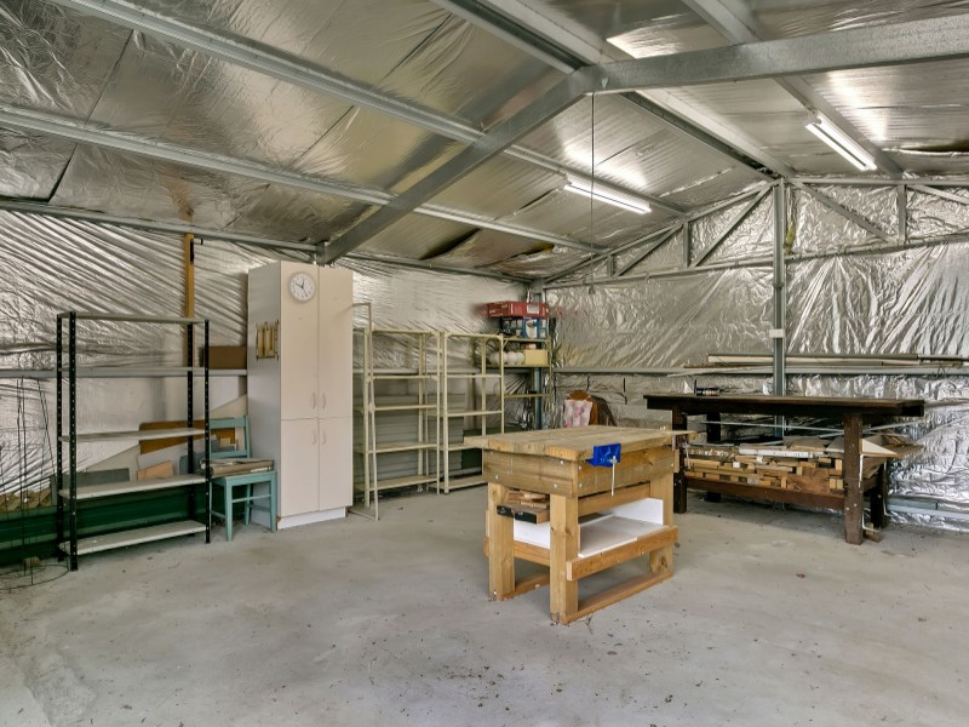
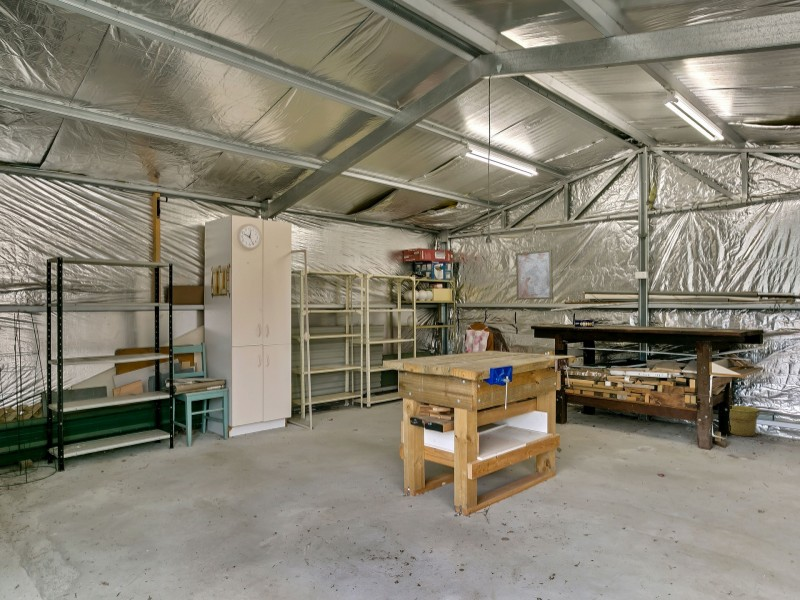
+ bucket [729,404,761,437]
+ wall art [515,249,554,301]
